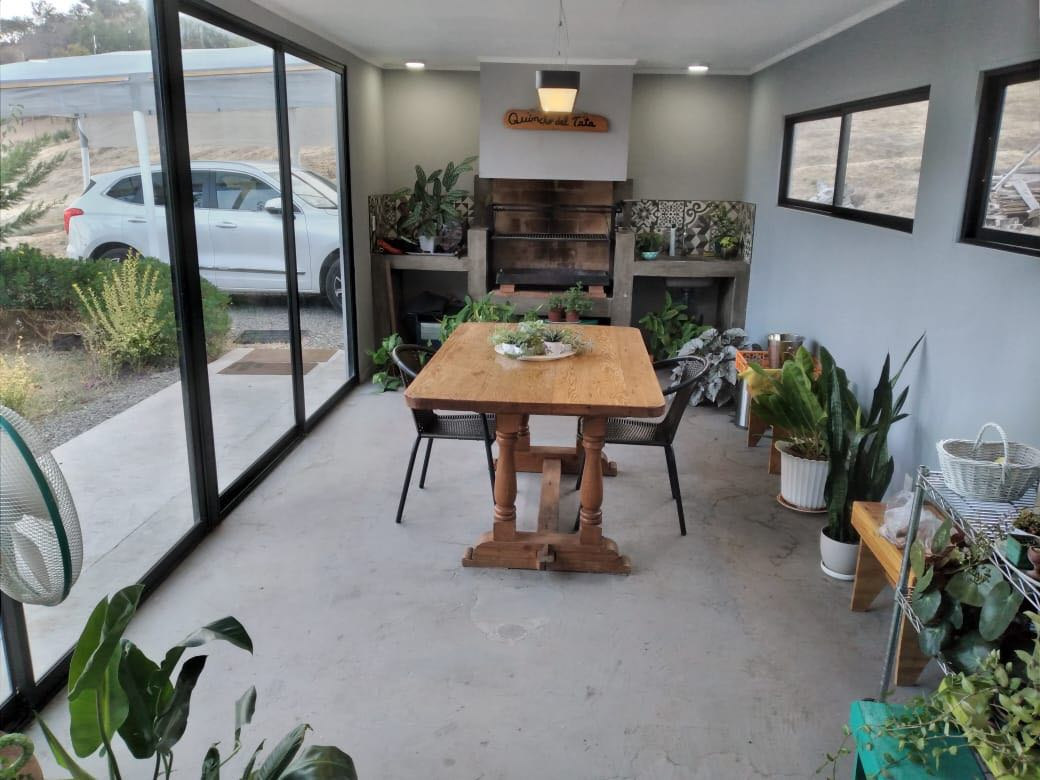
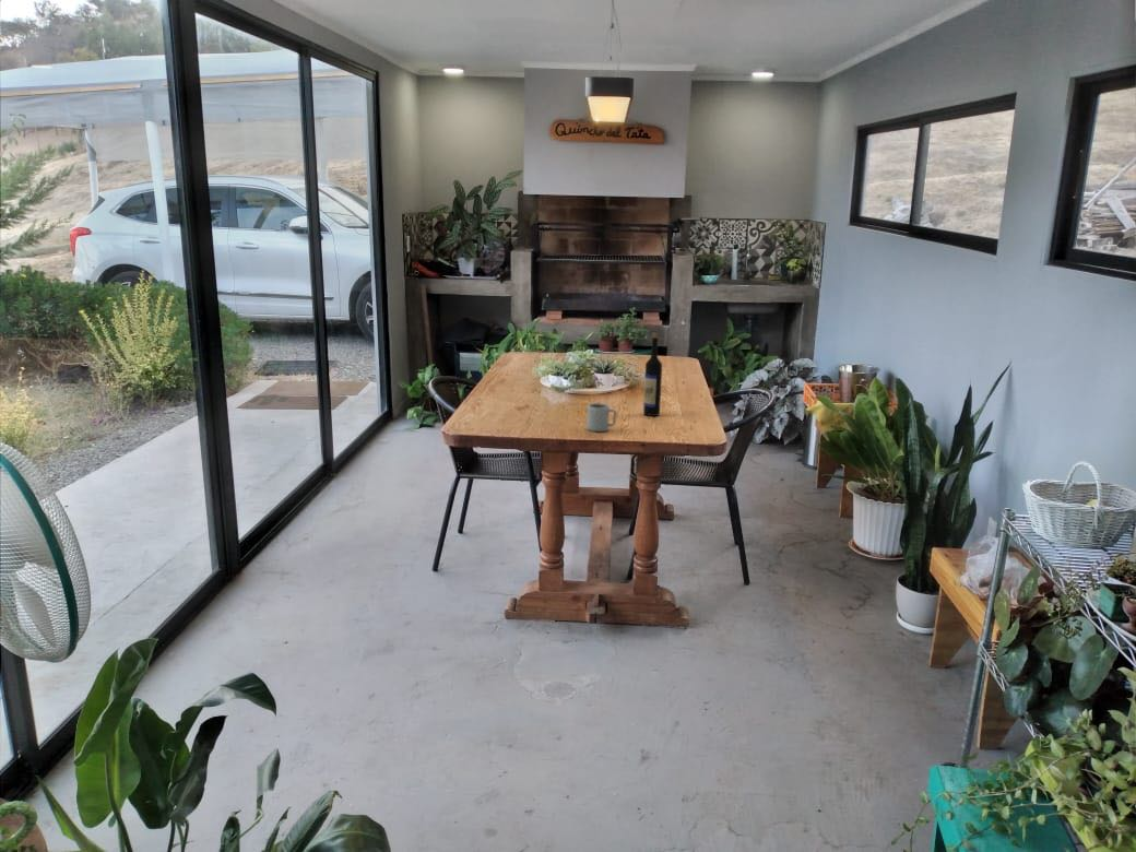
+ cup [585,402,617,433]
+ wine bottle [642,331,663,417]
